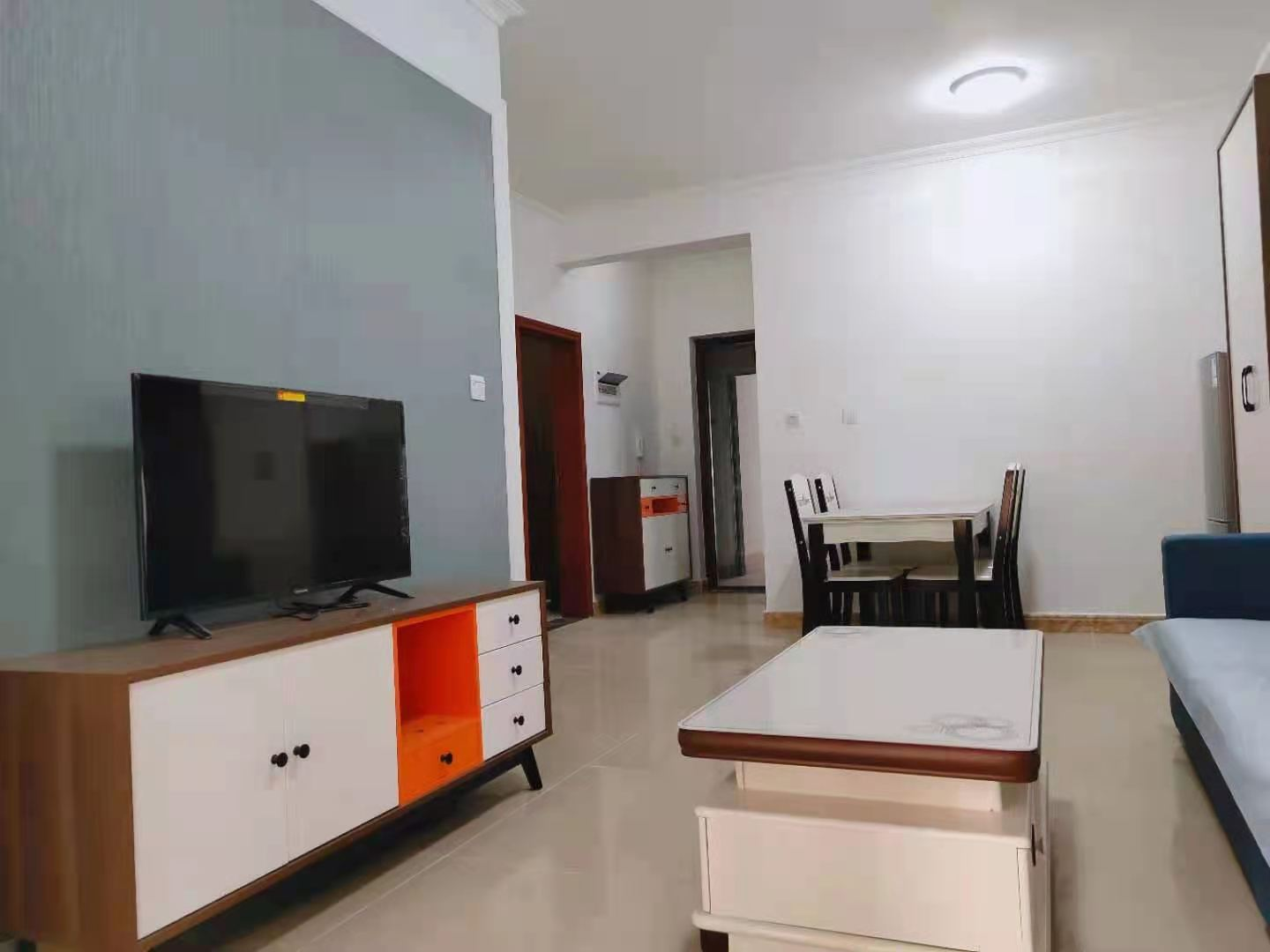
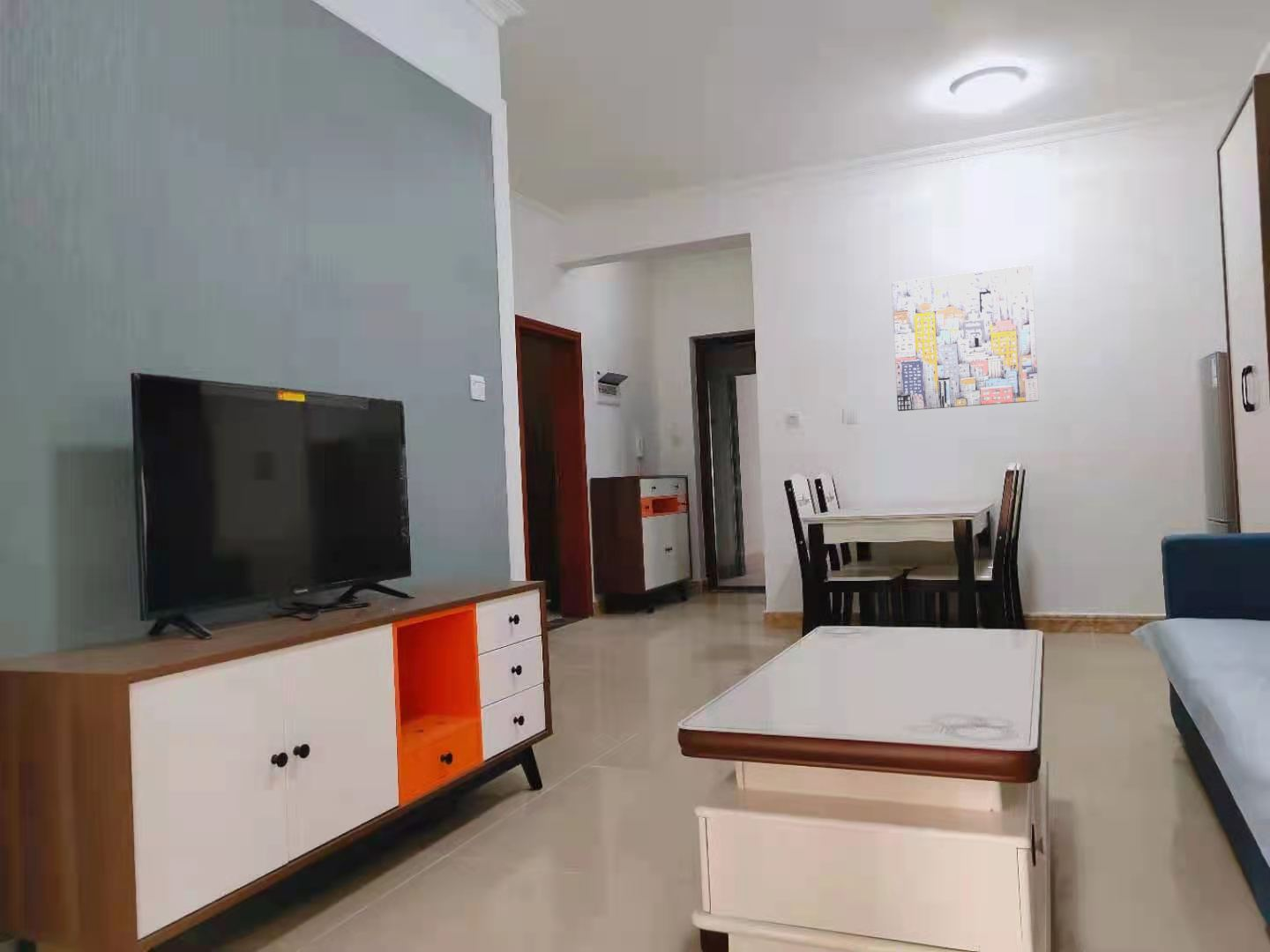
+ wall art [891,264,1040,412]
